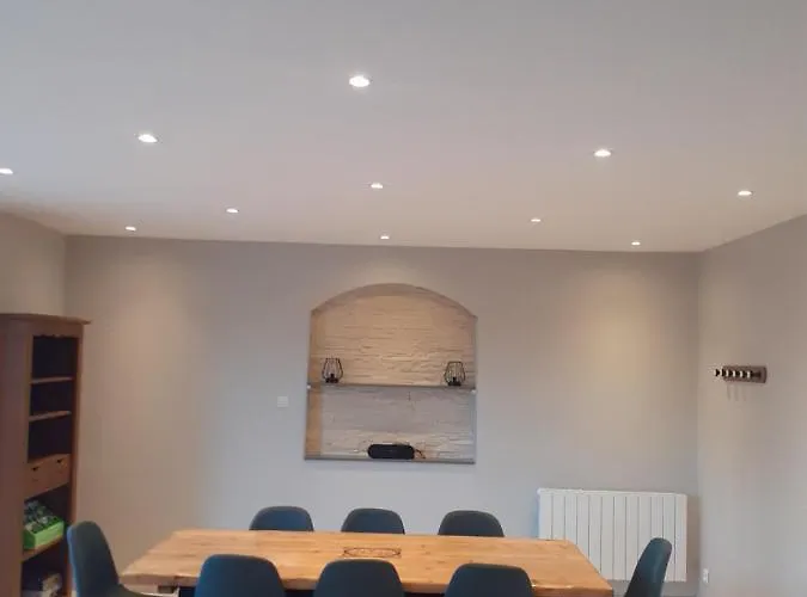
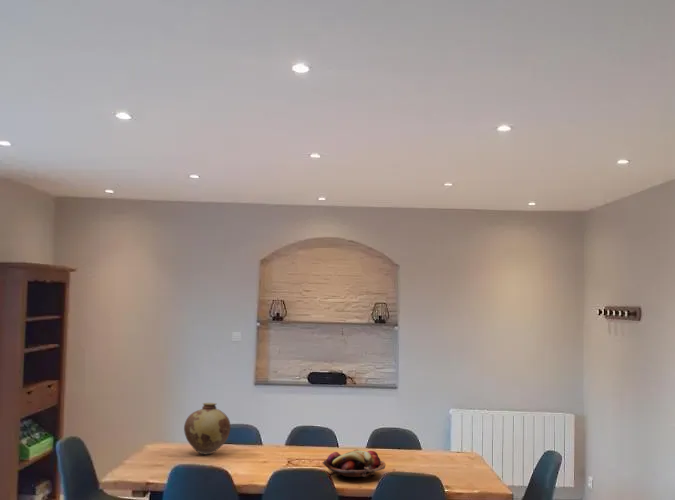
+ vase [183,402,231,456]
+ fruit basket [321,449,386,480]
